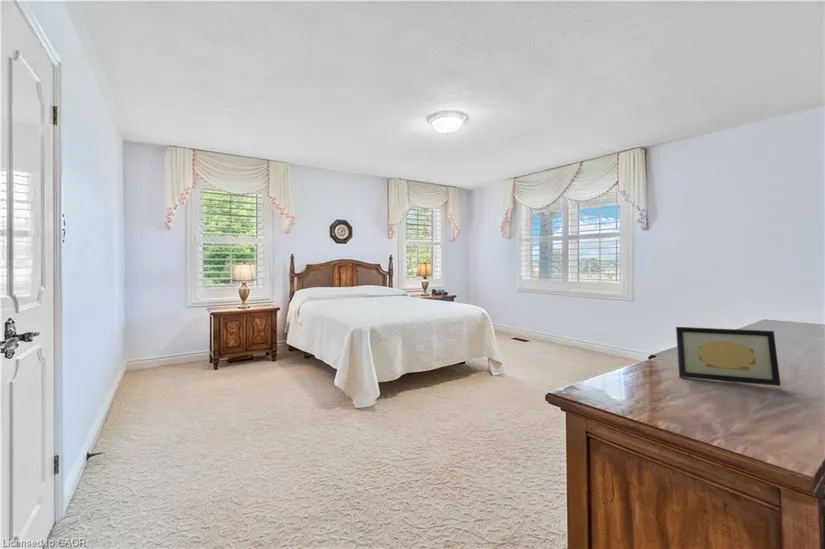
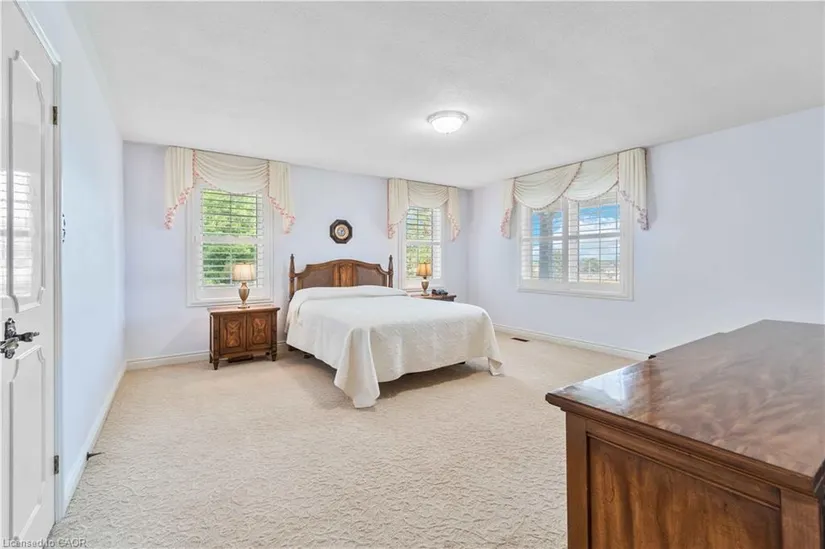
- picture frame [675,326,782,387]
